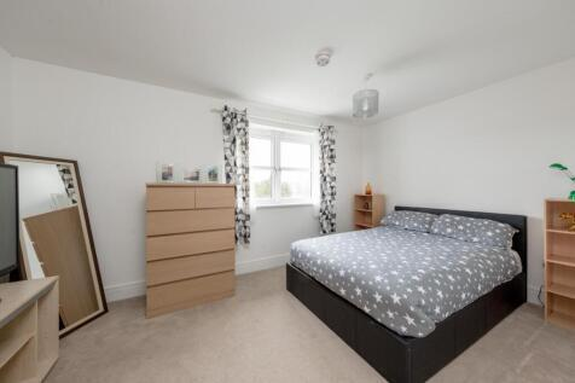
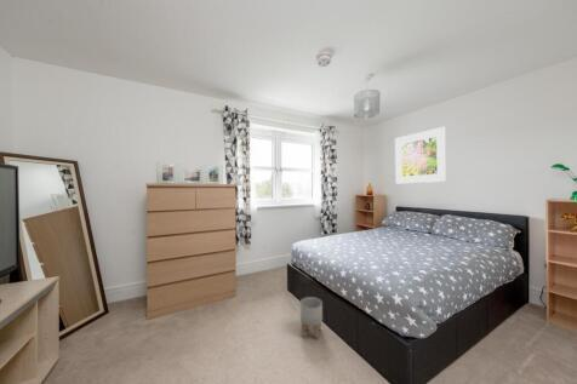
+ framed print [394,126,447,185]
+ planter [299,296,324,340]
